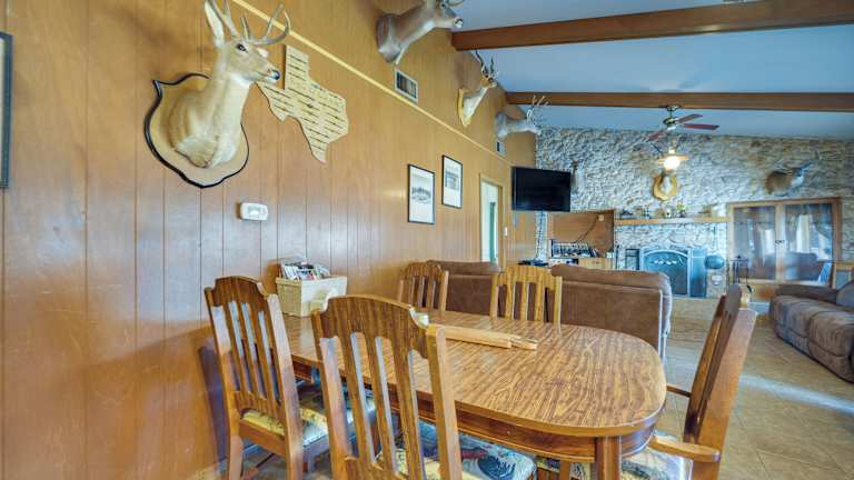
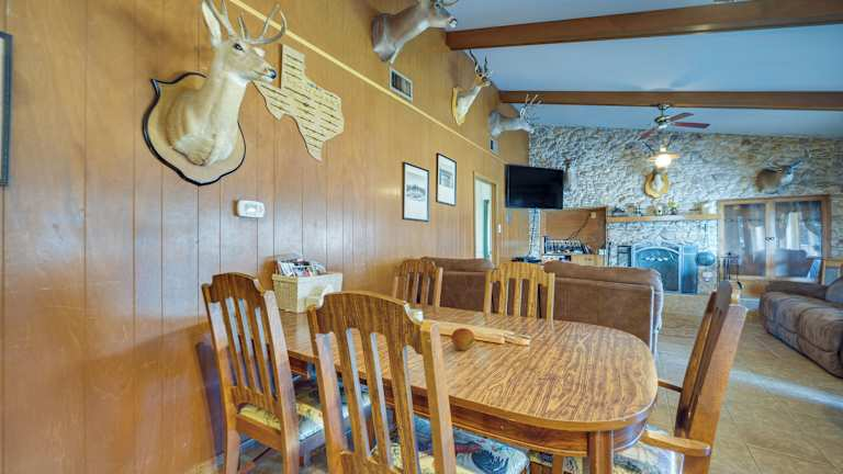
+ fruit [450,327,475,351]
